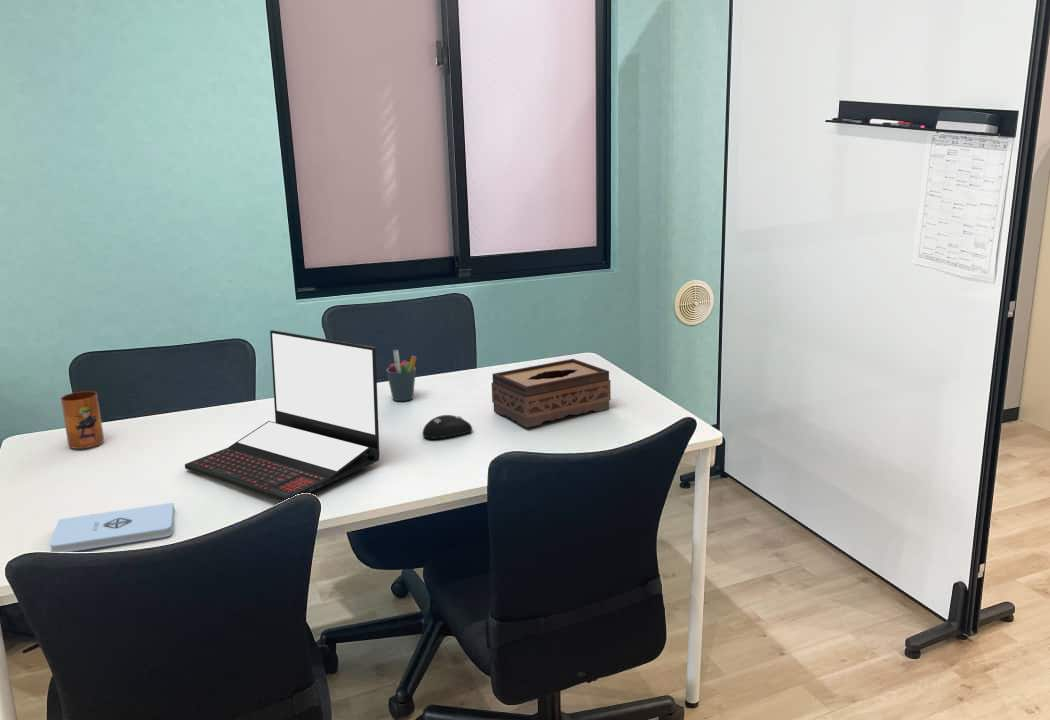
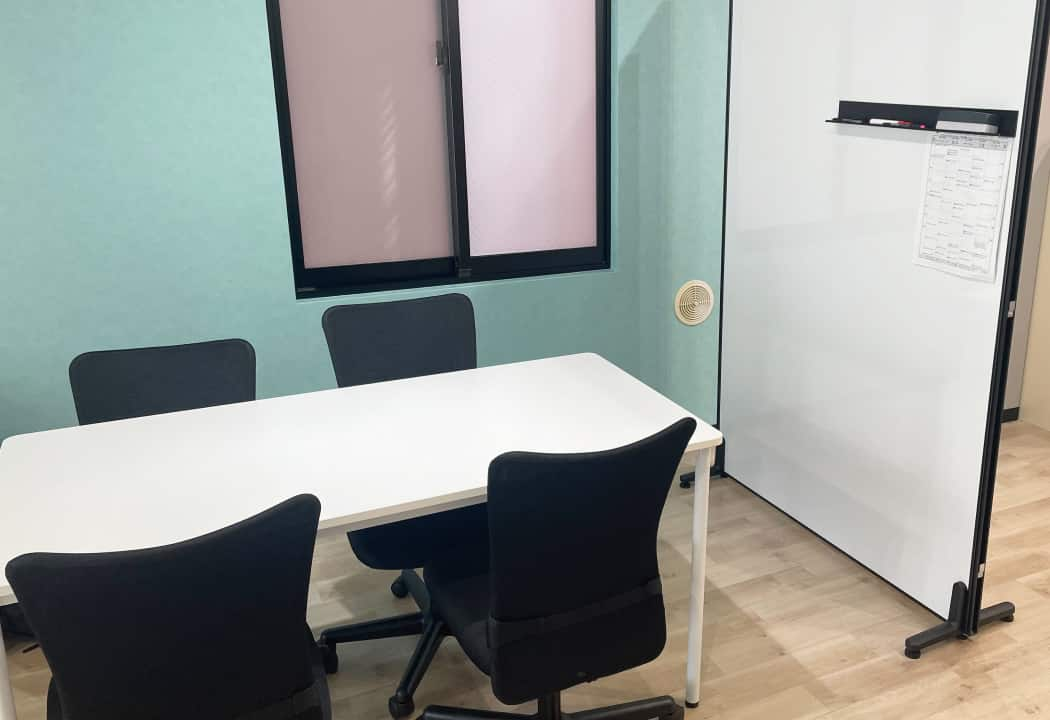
- notepad [48,502,175,553]
- mug [60,390,105,450]
- pen holder [385,349,417,402]
- laptop [184,329,380,502]
- computer mouse [421,414,473,440]
- tissue box [491,358,612,428]
